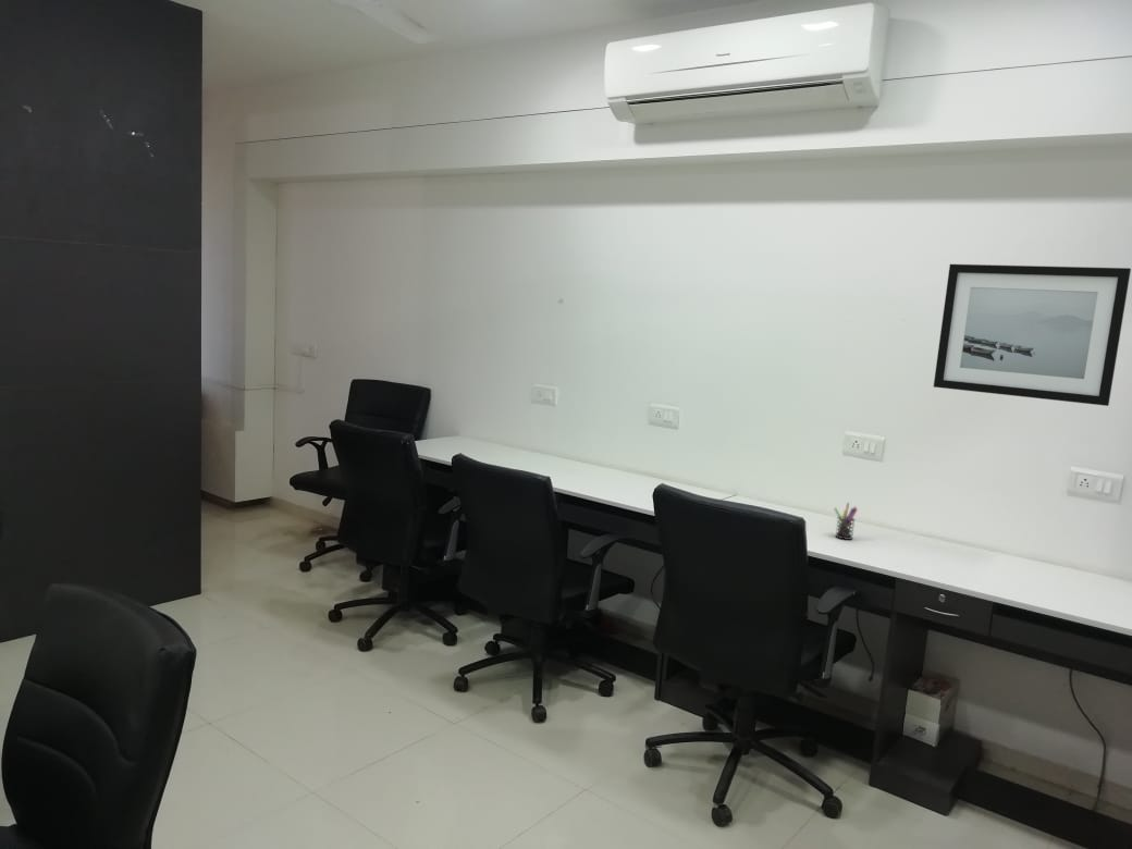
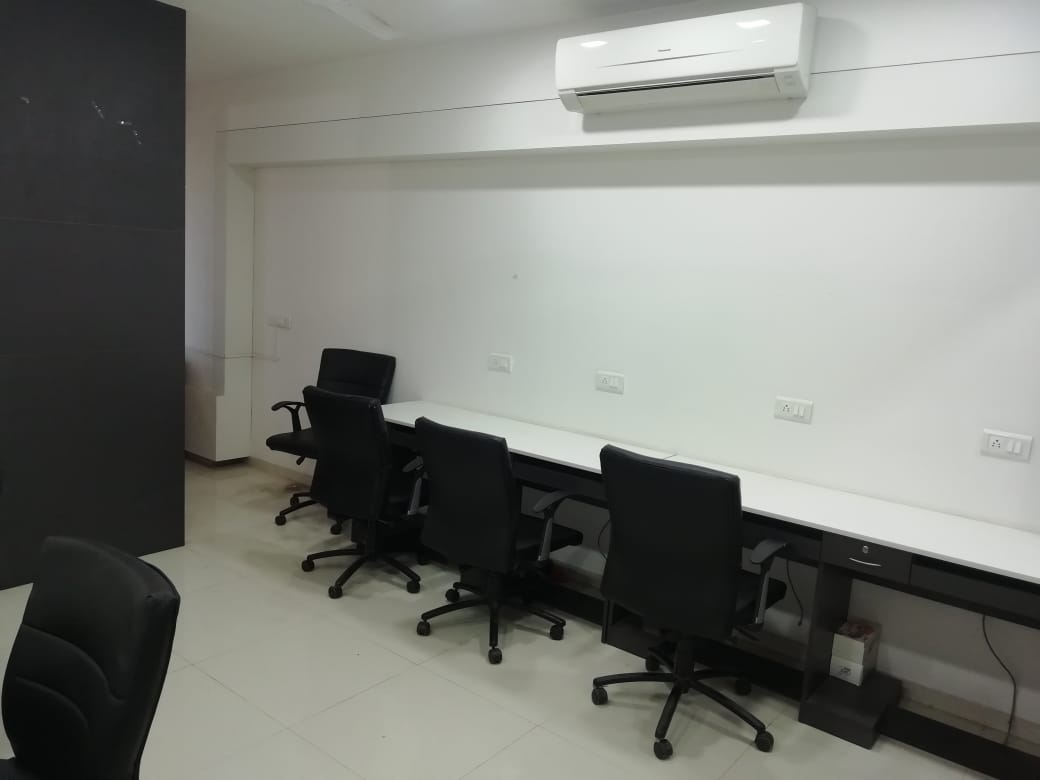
- pen holder [833,502,859,541]
- wall art [933,263,1132,407]
